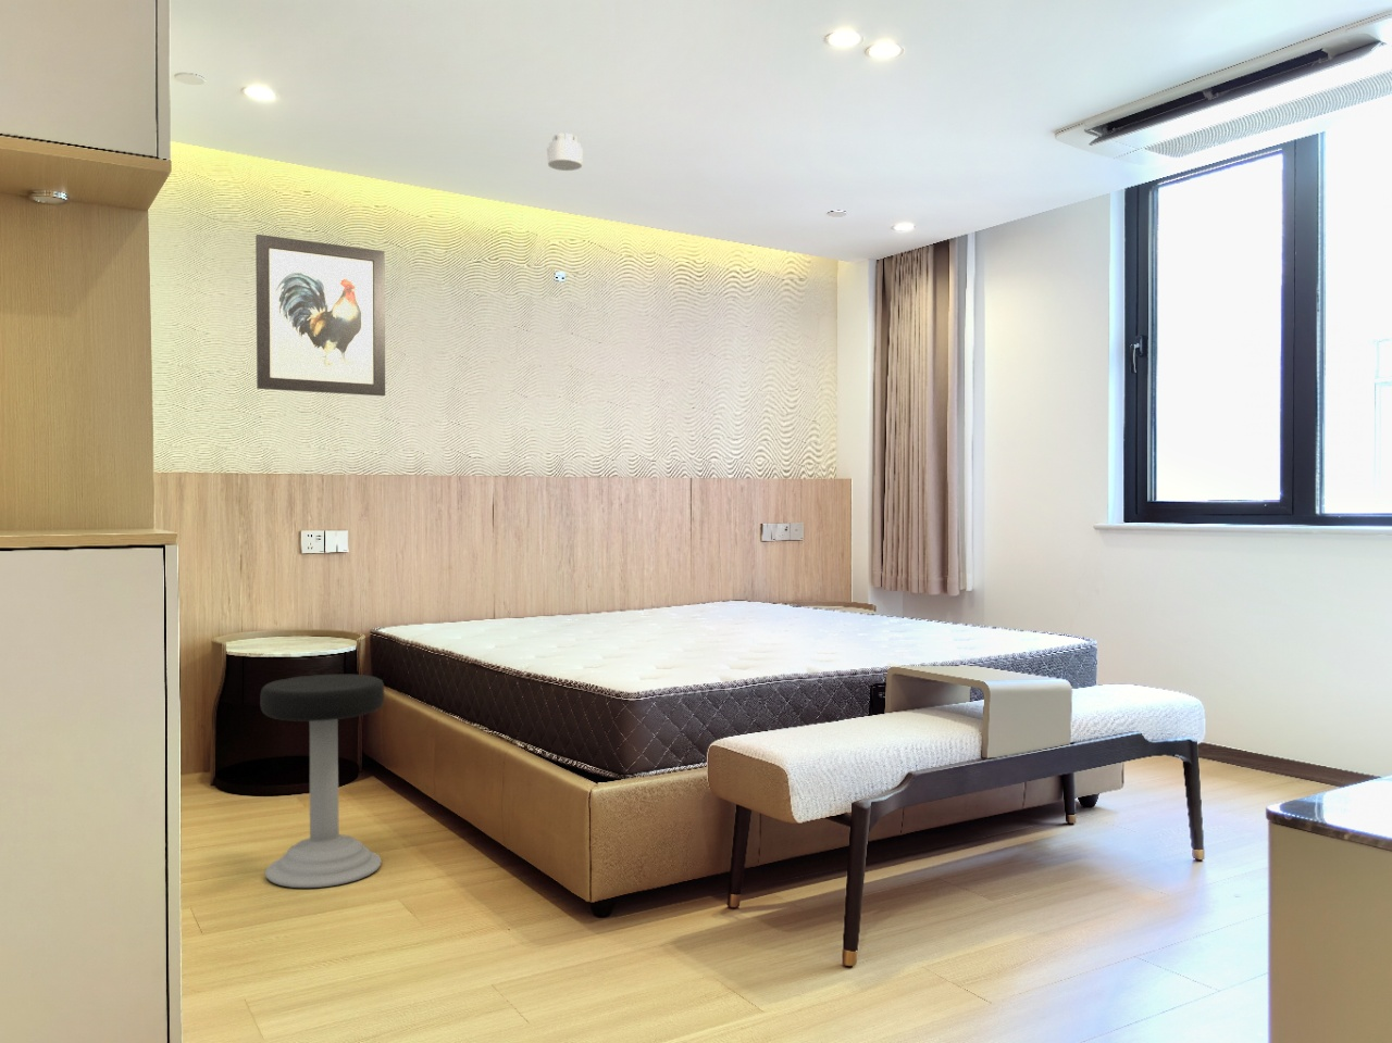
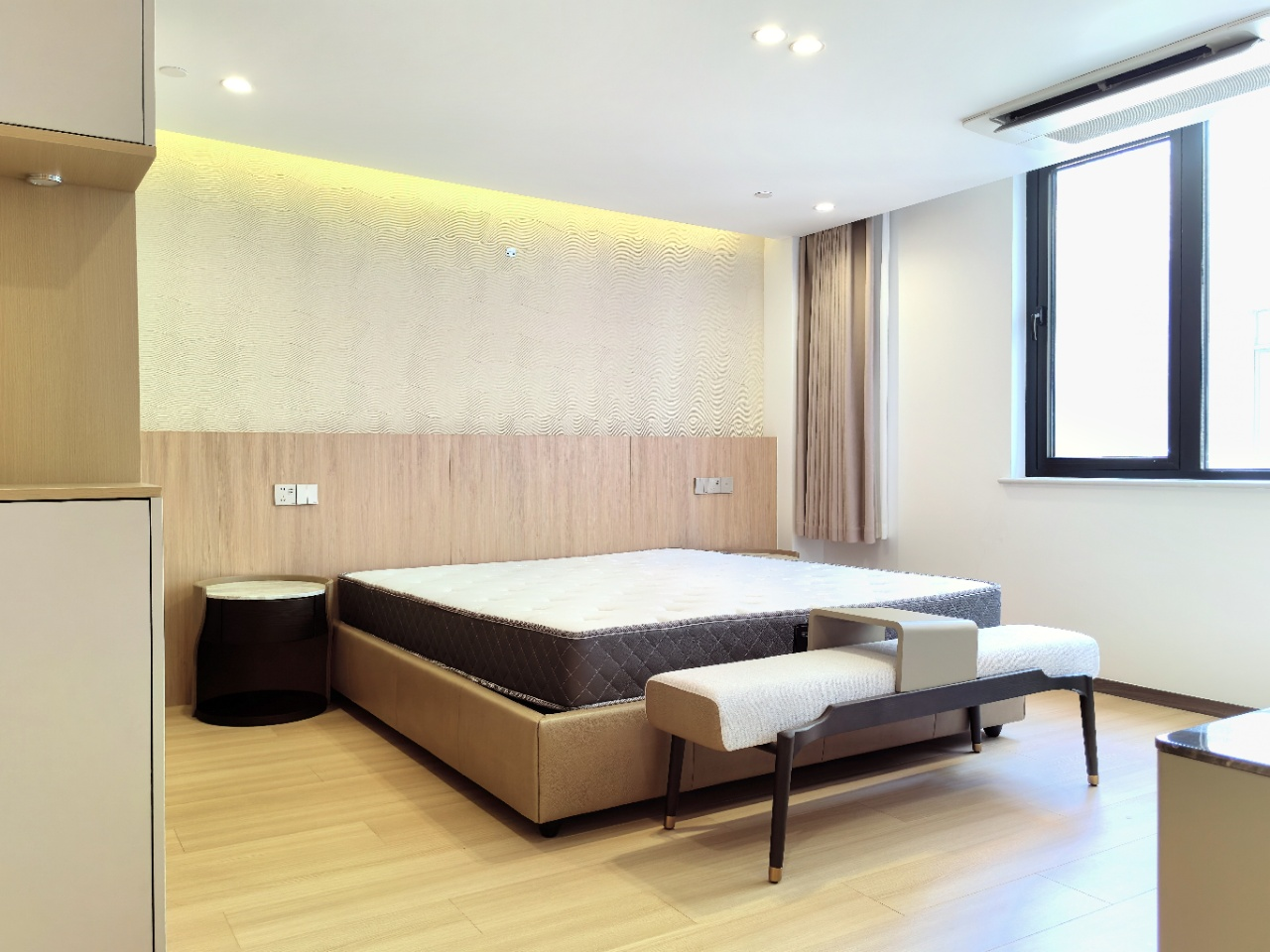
- wall art [254,233,386,397]
- smoke detector [546,133,584,172]
- stool [259,674,385,889]
